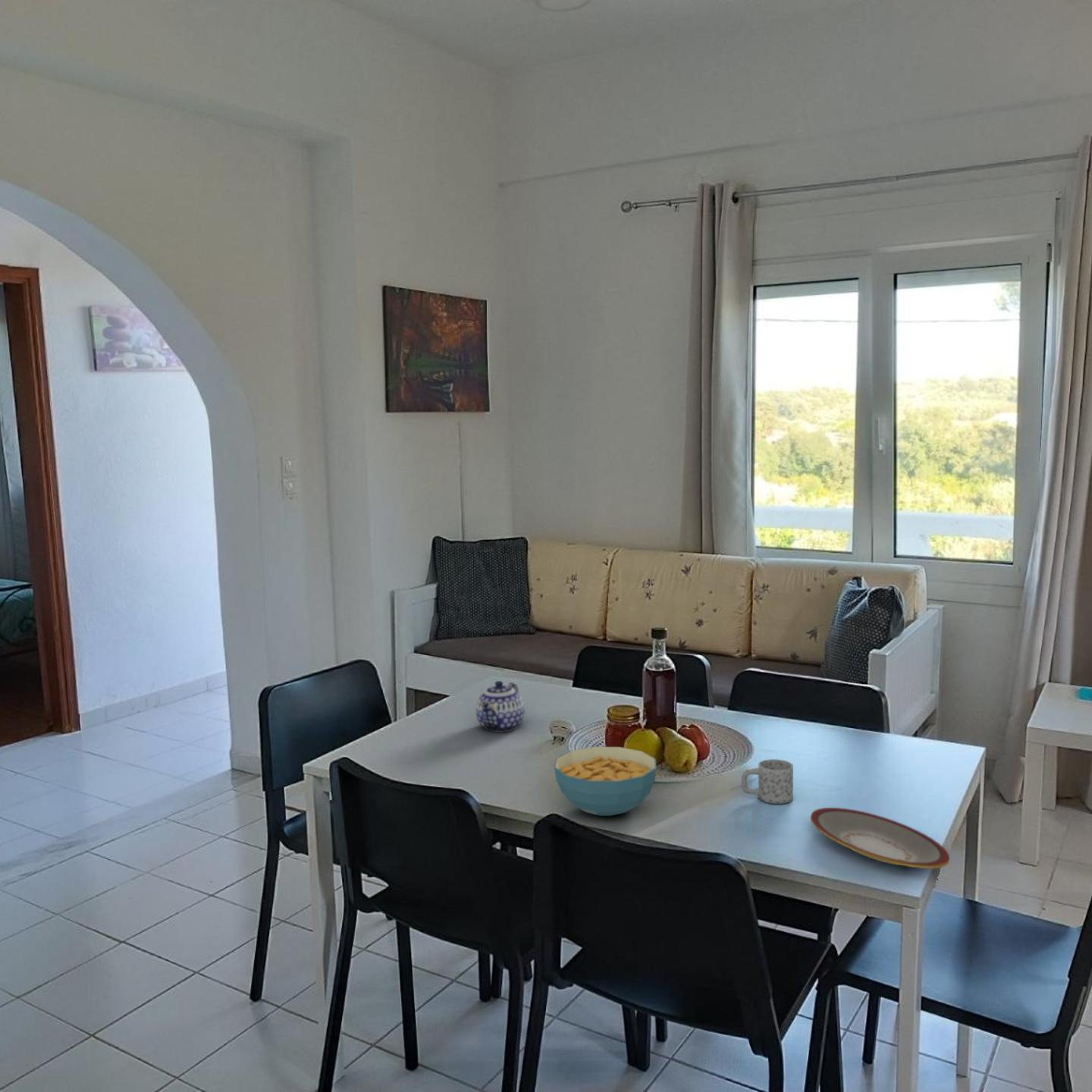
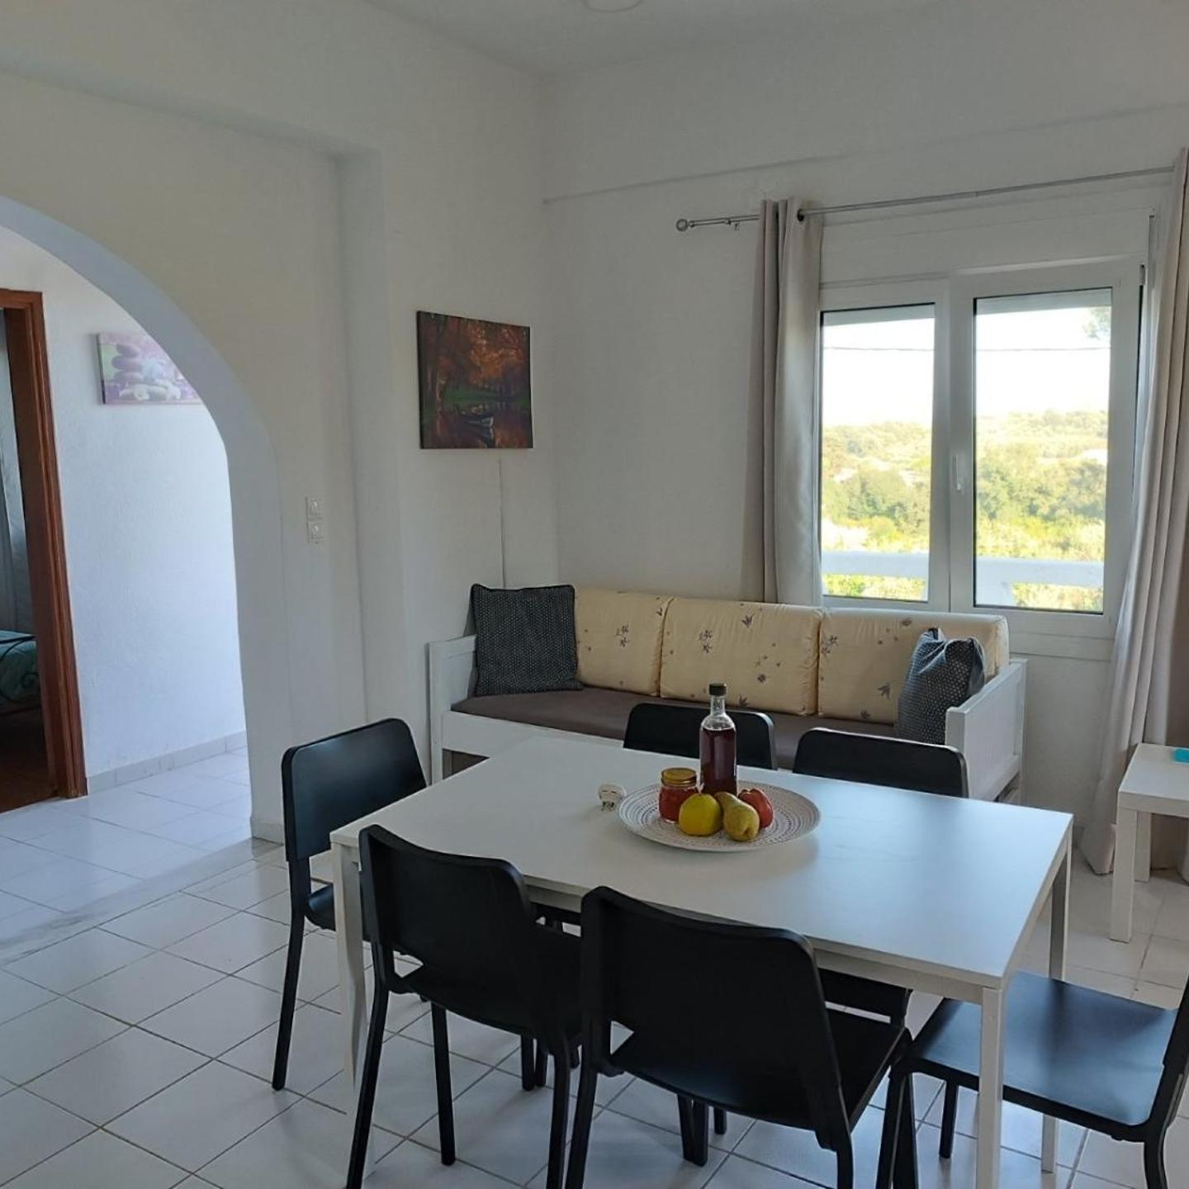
- mug [741,758,794,805]
- cereal bowl [554,746,657,817]
- teapot [475,680,526,733]
- plate [810,807,950,869]
